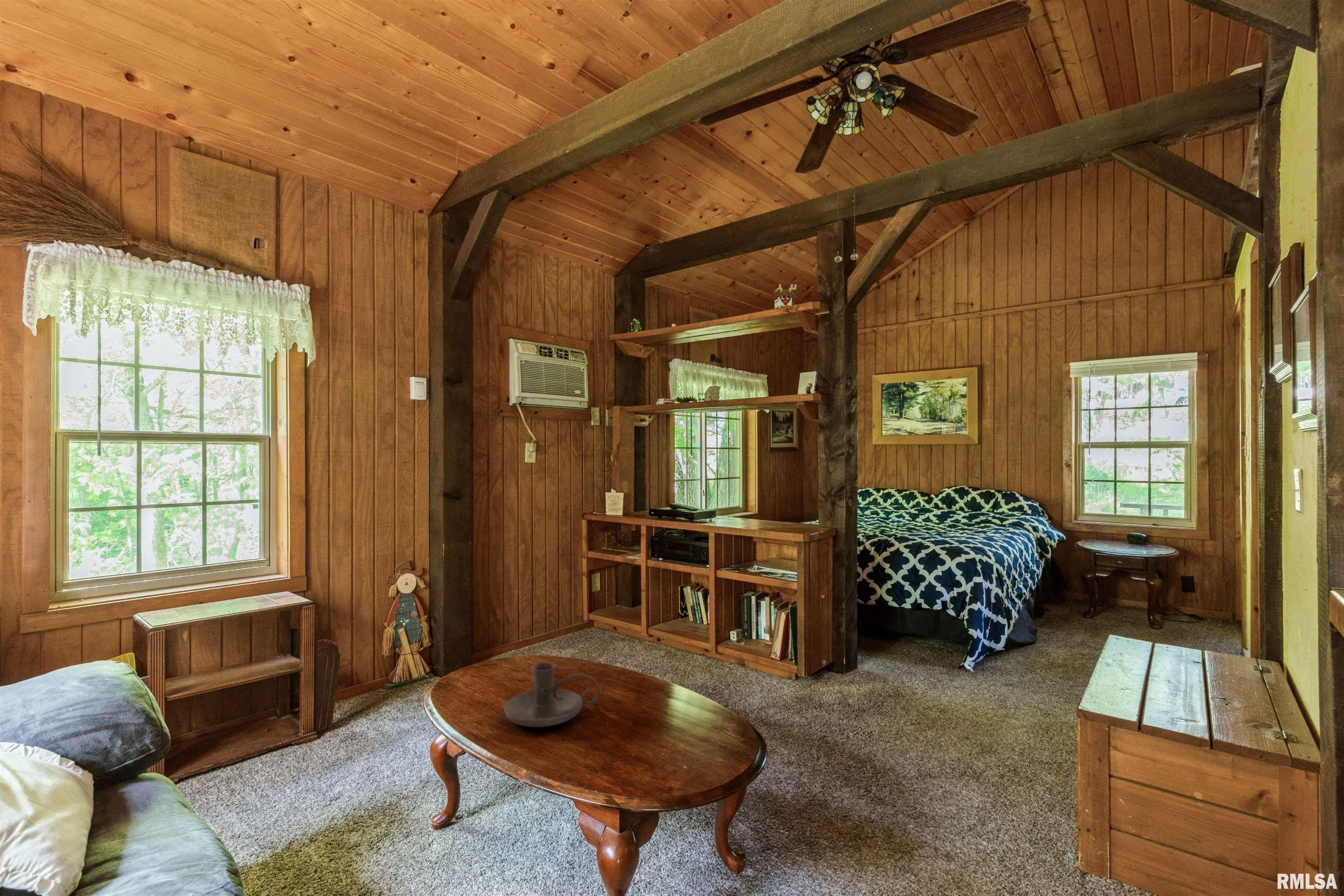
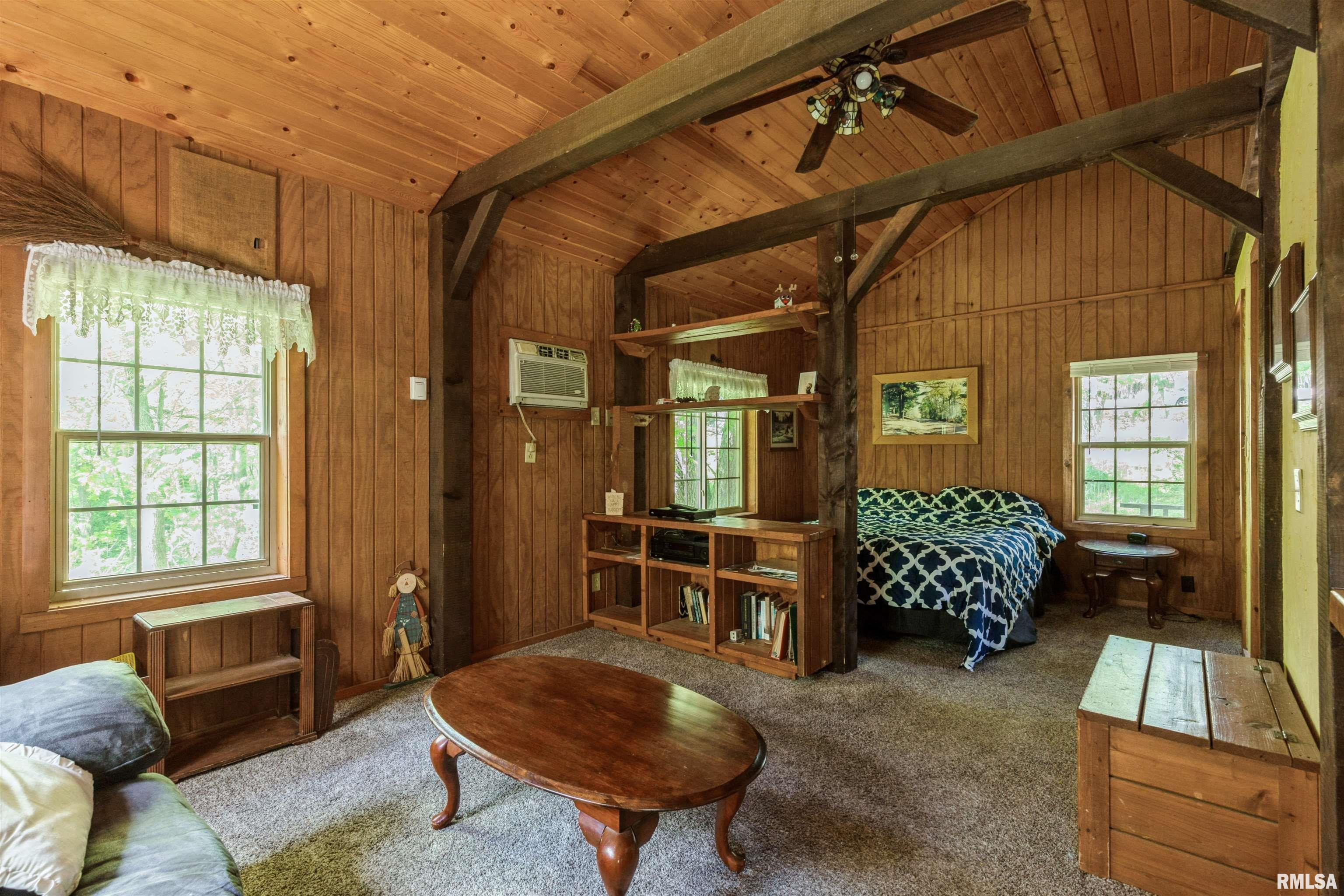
- candle holder [504,662,601,728]
